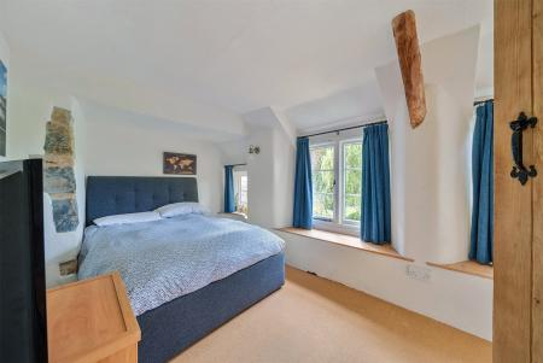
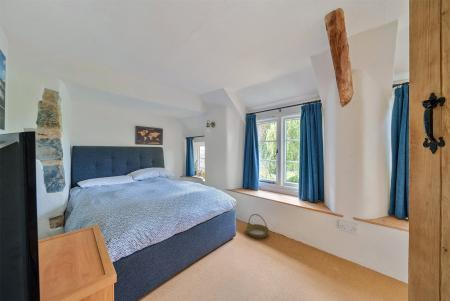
+ basket [245,213,270,239]
